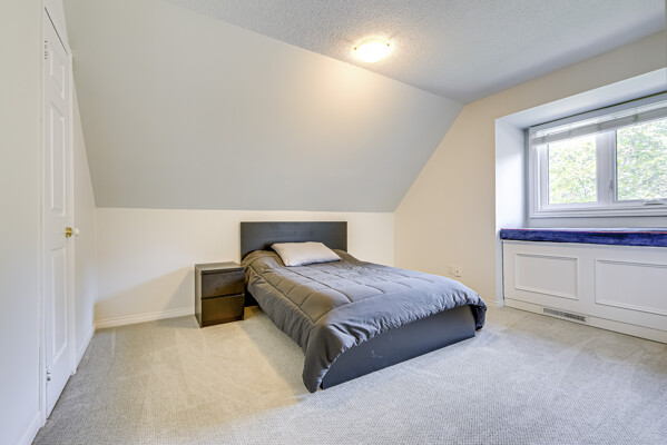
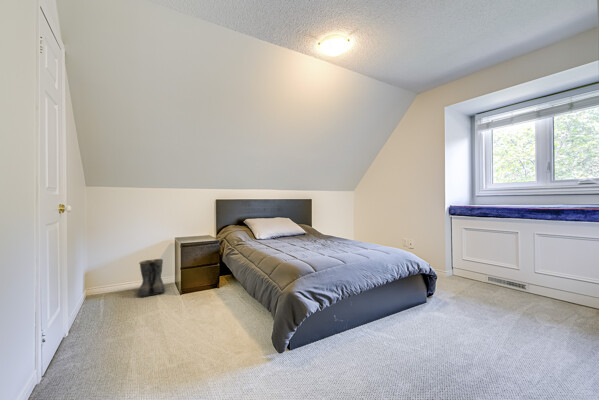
+ boots [137,258,166,298]
